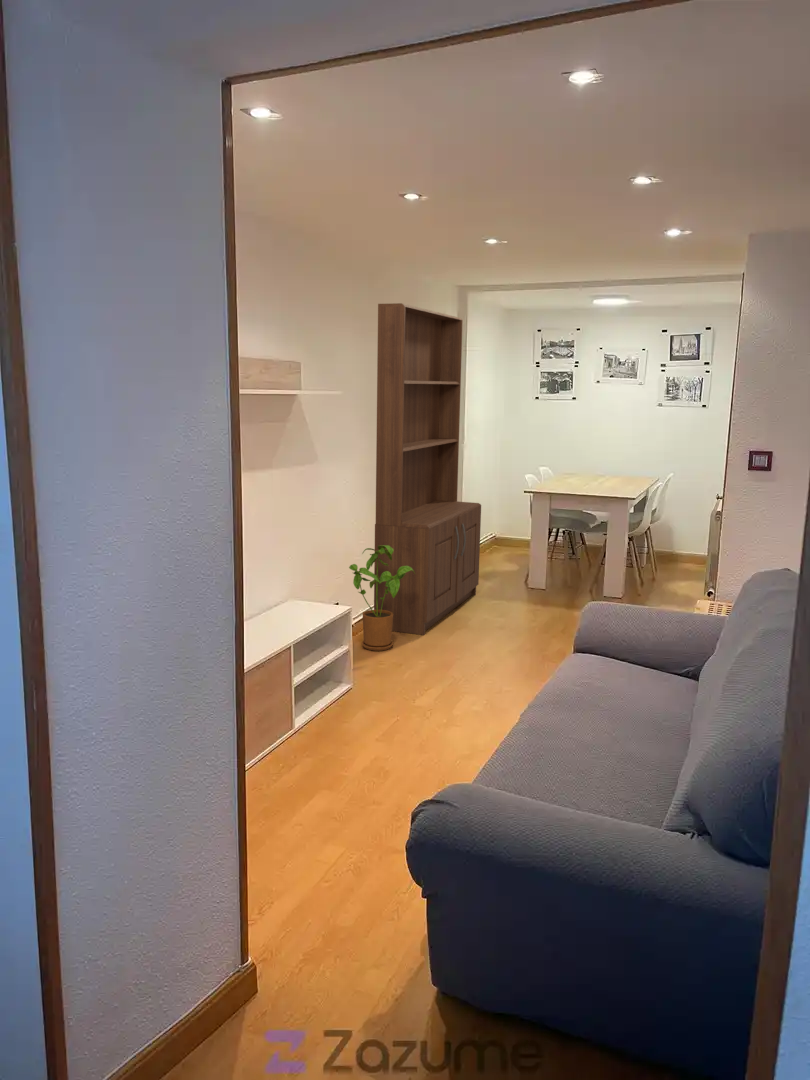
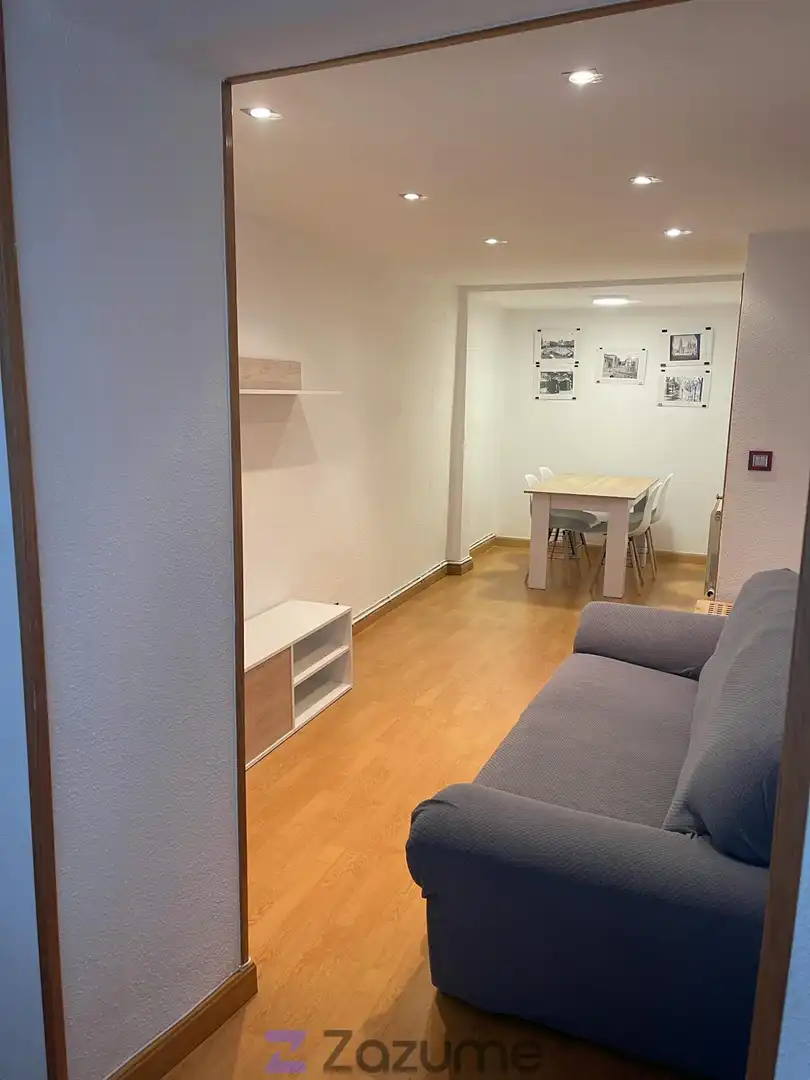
- bookshelf [373,302,482,636]
- house plant [348,545,415,652]
